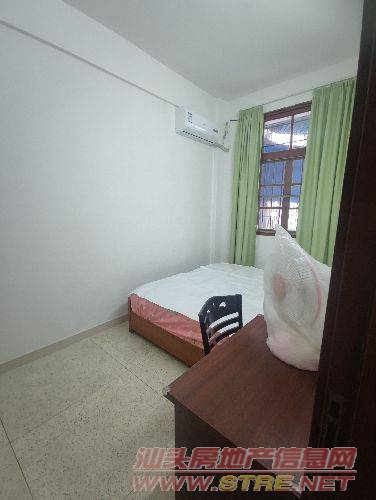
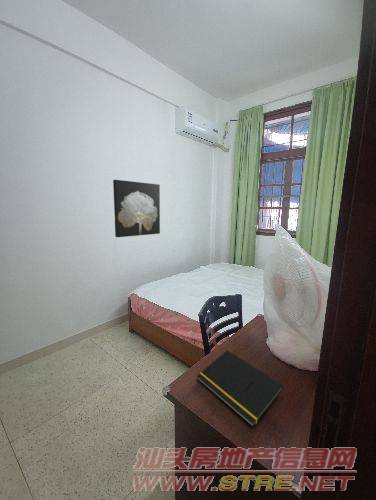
+ wall art [112,179,161,238]
+ notepad [196,349,284,428]
